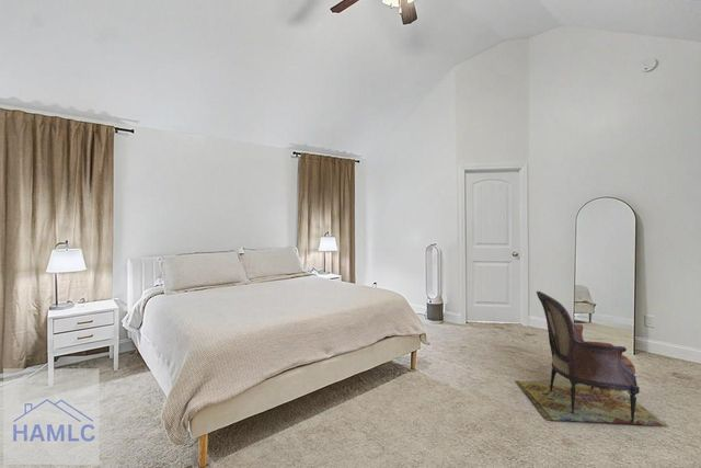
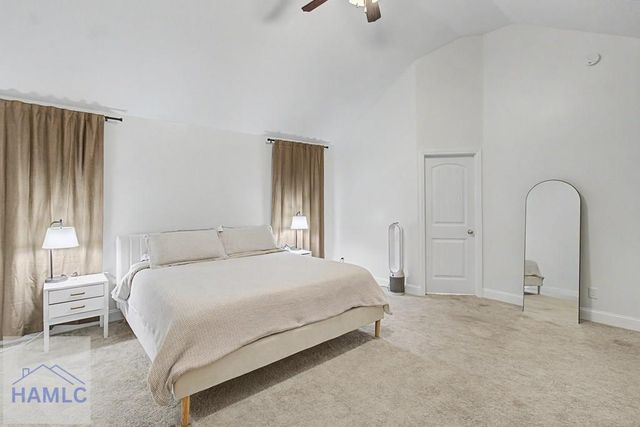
- armchair [515,290,669,427]
